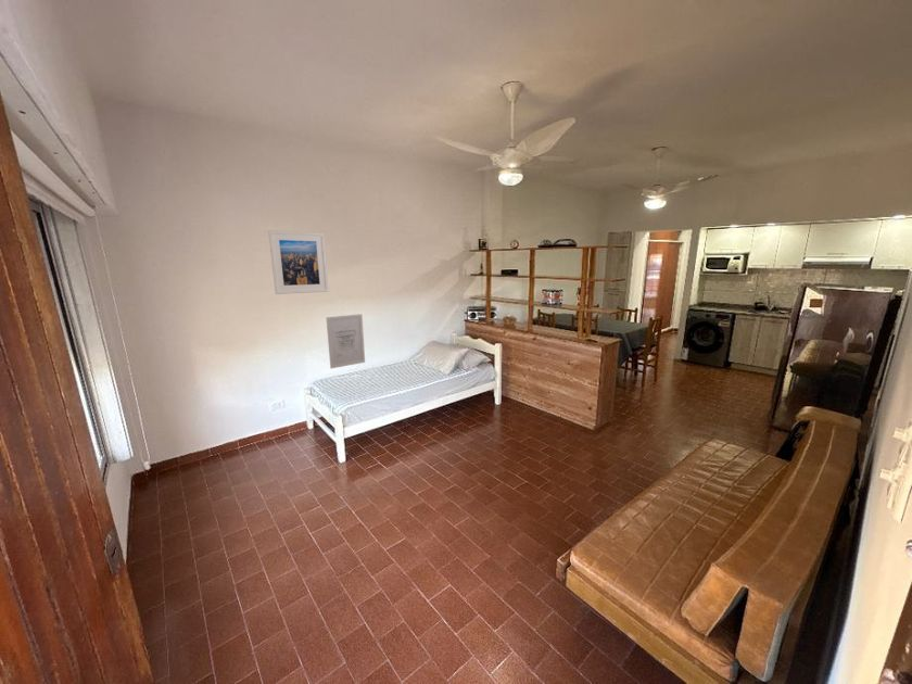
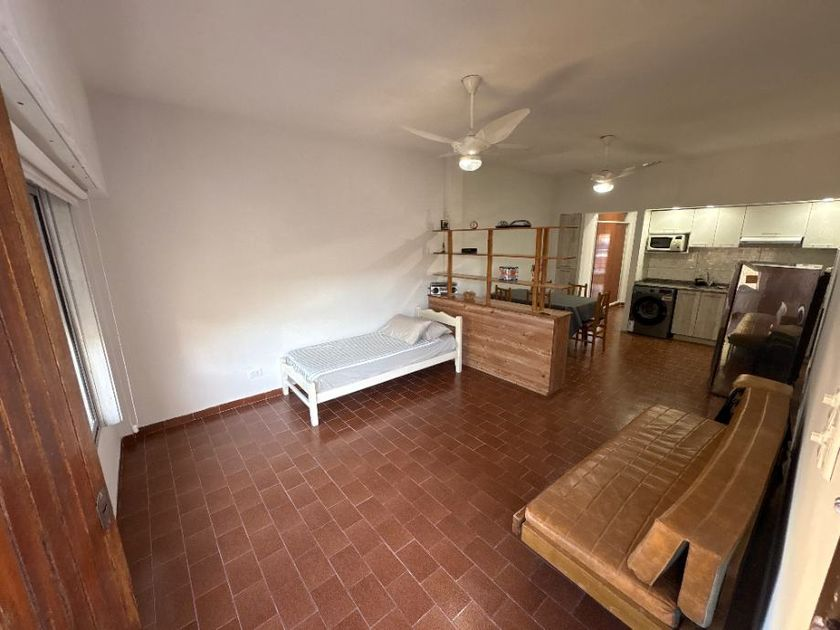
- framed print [267,229,329,295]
- wall art [325,313,366,369]
